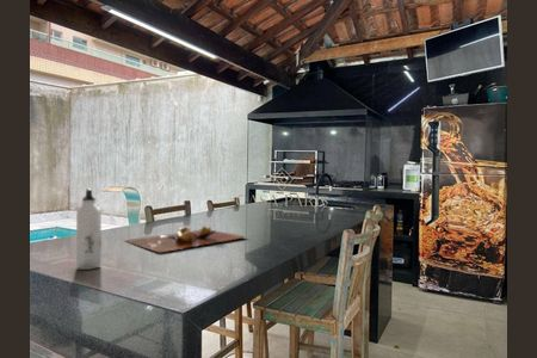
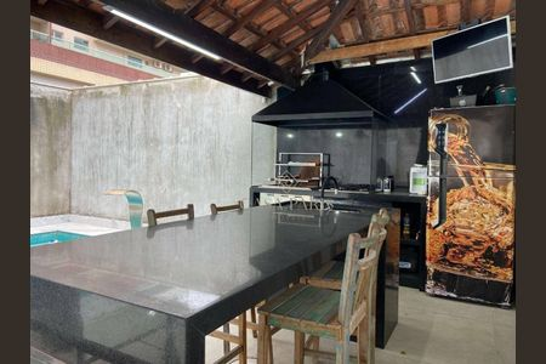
- cutting board [123,224,247,253]
- water bottle [75,187,103,271]
